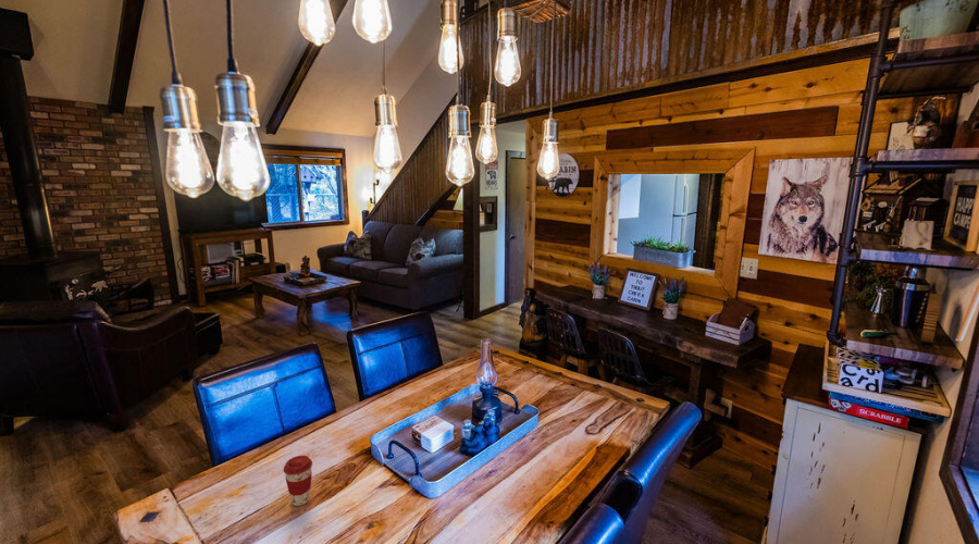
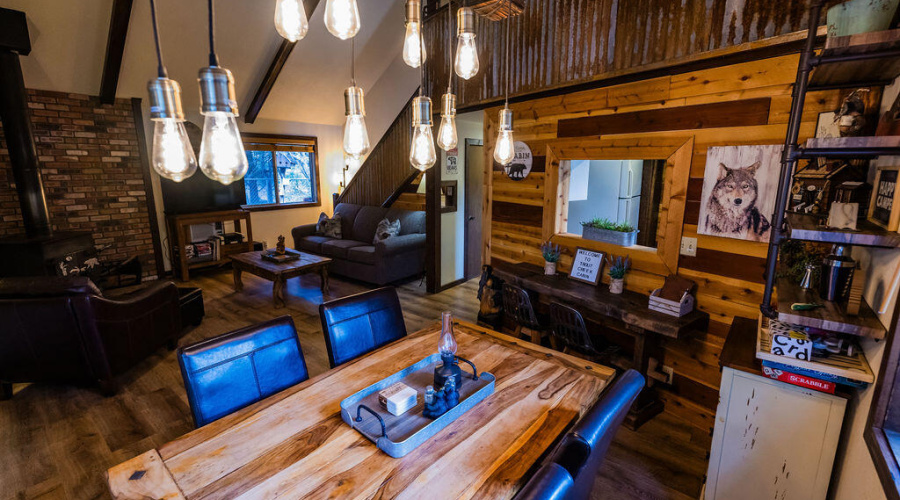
- coffee cup [283,455,313,507]
